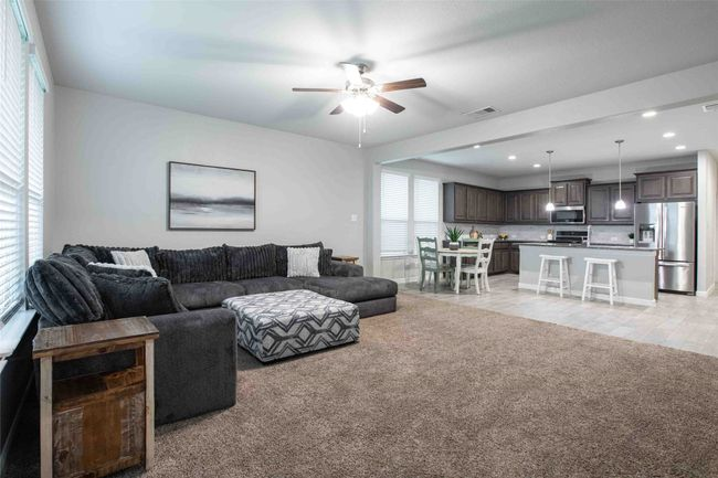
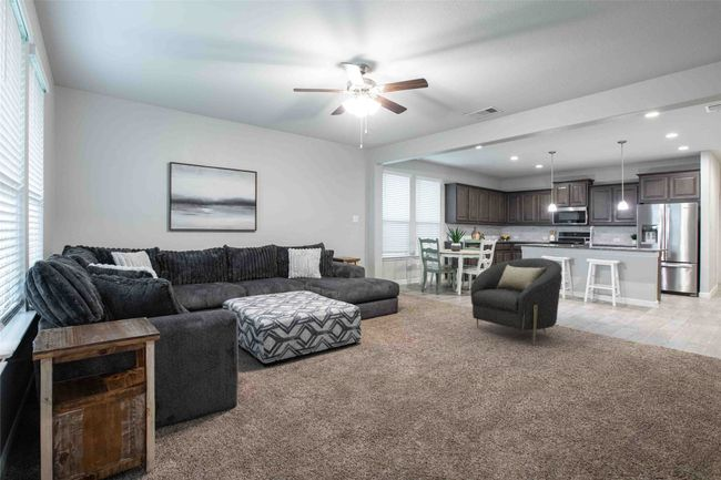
+ armchair [469,257,563,346]
